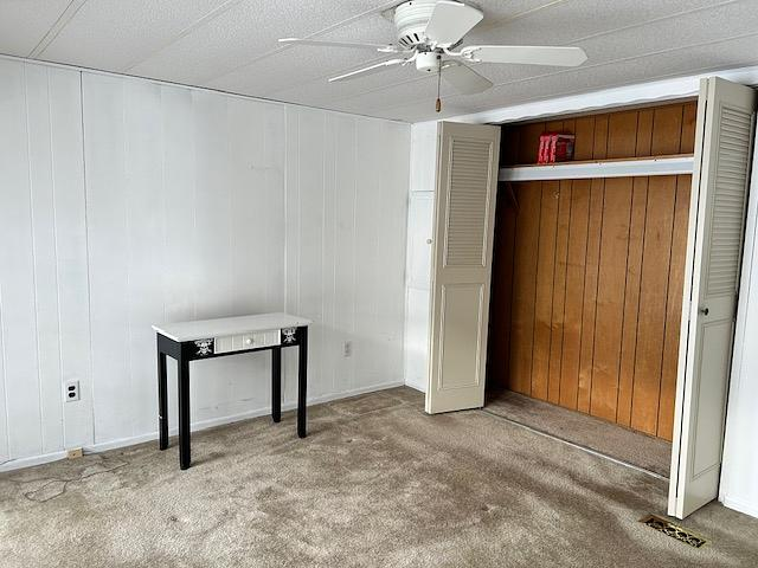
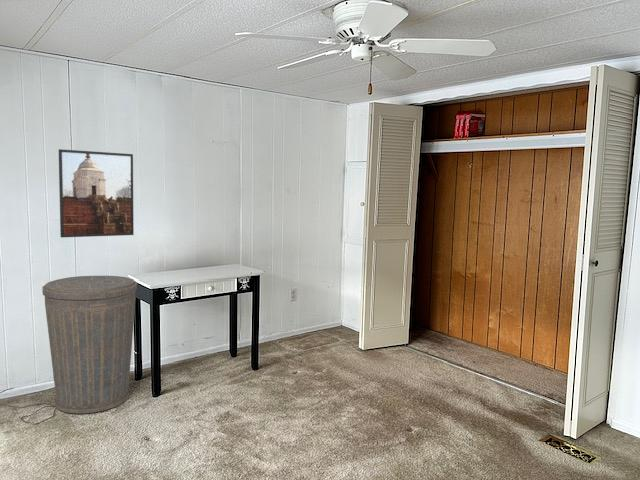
+ trash can [41,275,138,415]
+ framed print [58,148,135,238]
